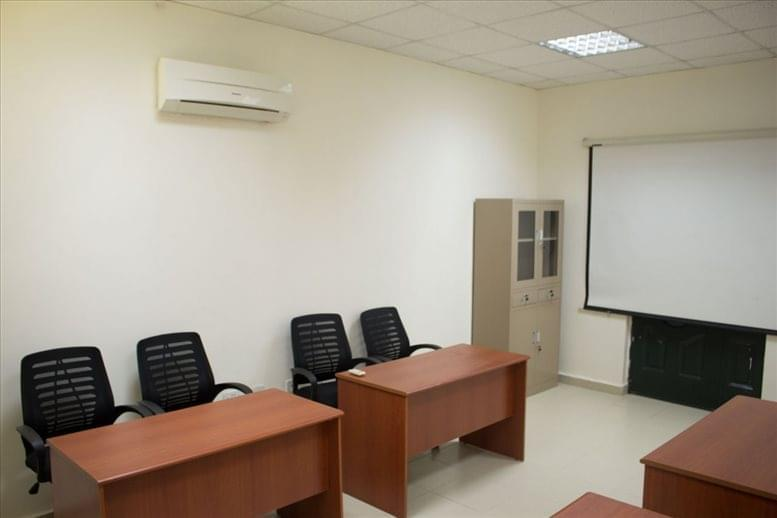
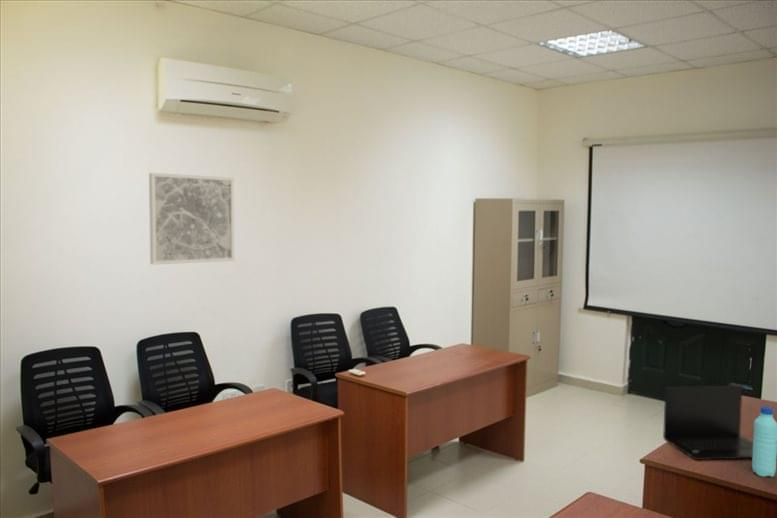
+ laptop [662,385,777,461]
+ water bottle [751,405,777,478]
+ wall art [148,172,235,266]
